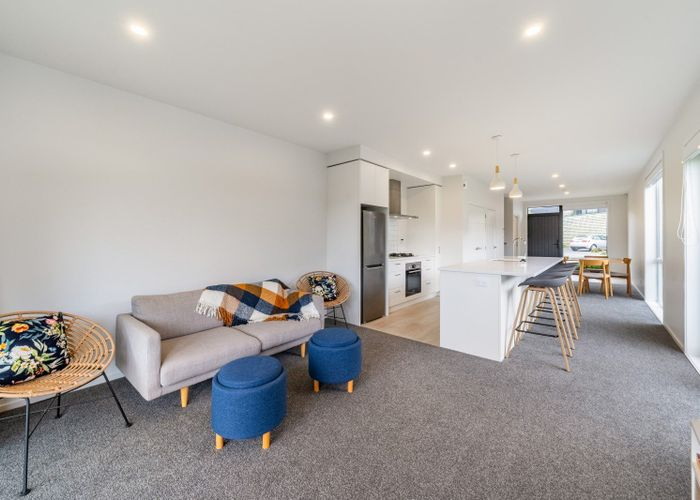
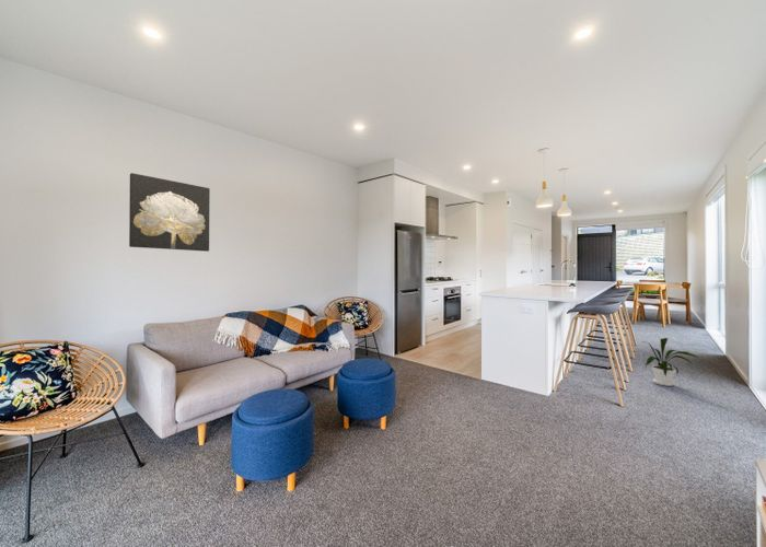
+ house plant [641,337,699,387]
+ wall art [128,172,211,253]
